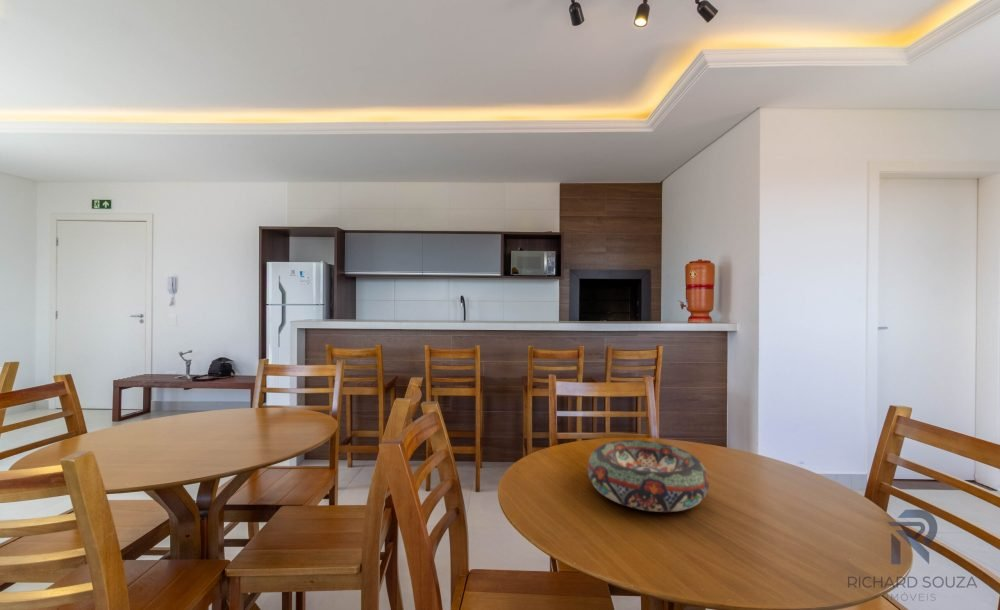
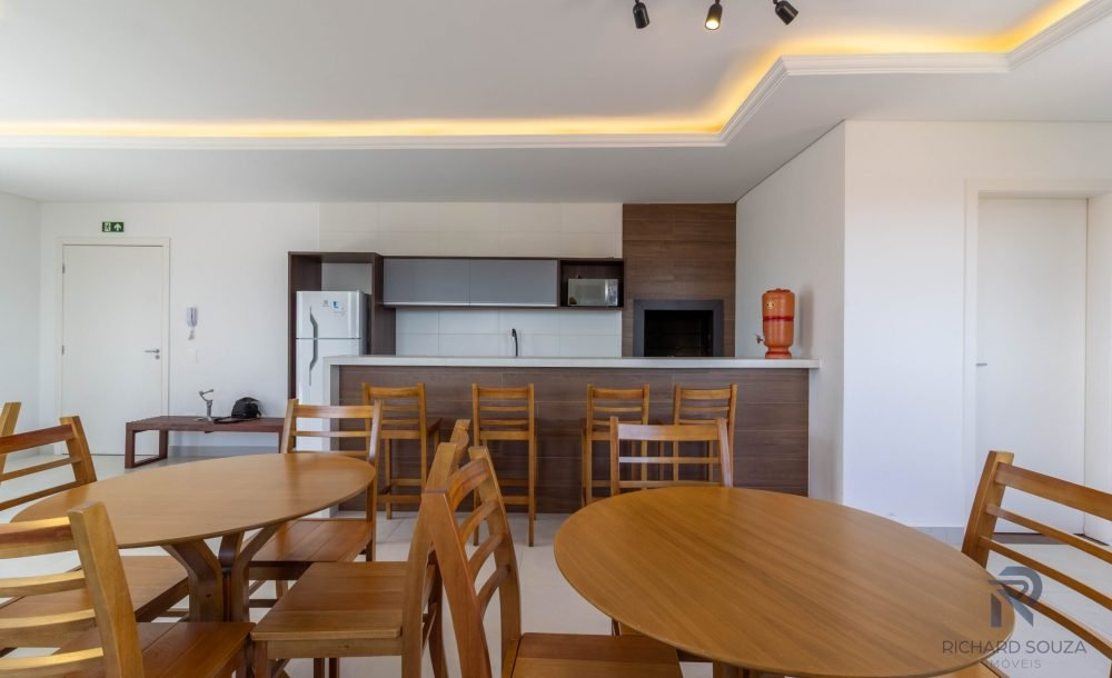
- decorative bowl [586,439,710,513]
